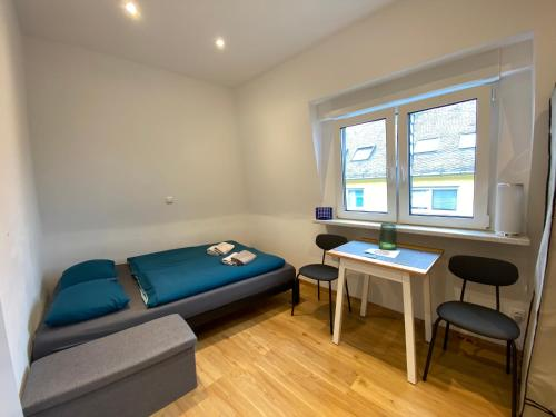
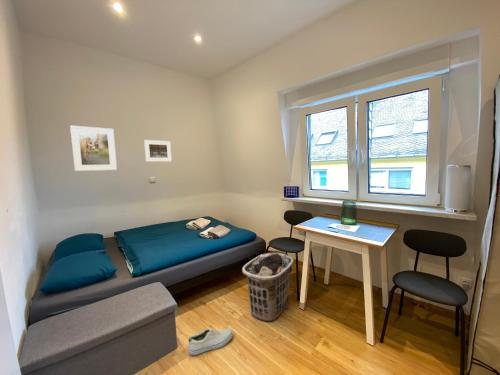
+ clothes hamper [241,249,295,322]
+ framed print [69,125,118,172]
+ shoe [187,327,234,356]
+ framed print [143,139,173,163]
